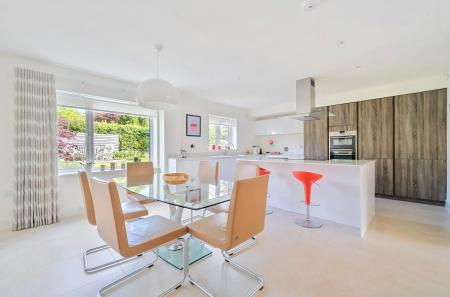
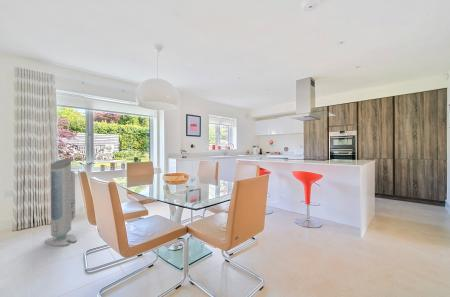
+ air purifier [45,158,77,247]
